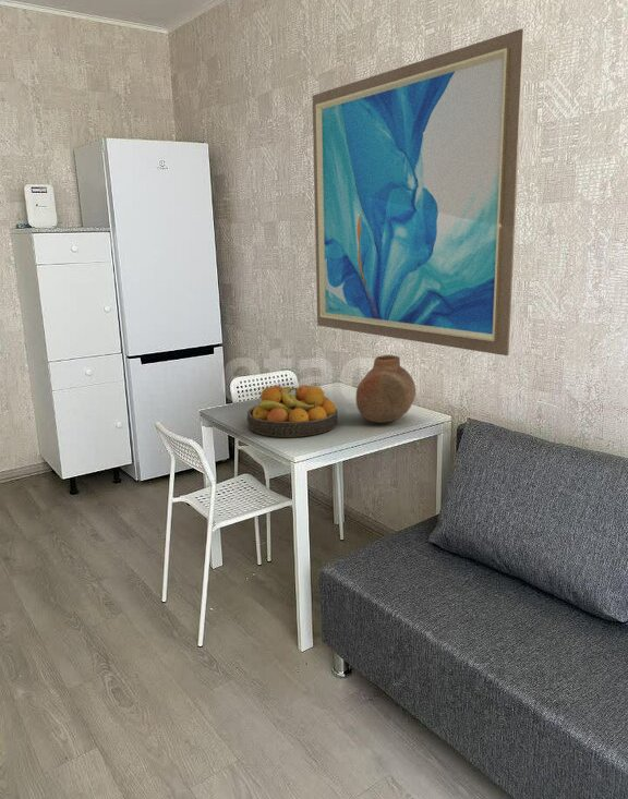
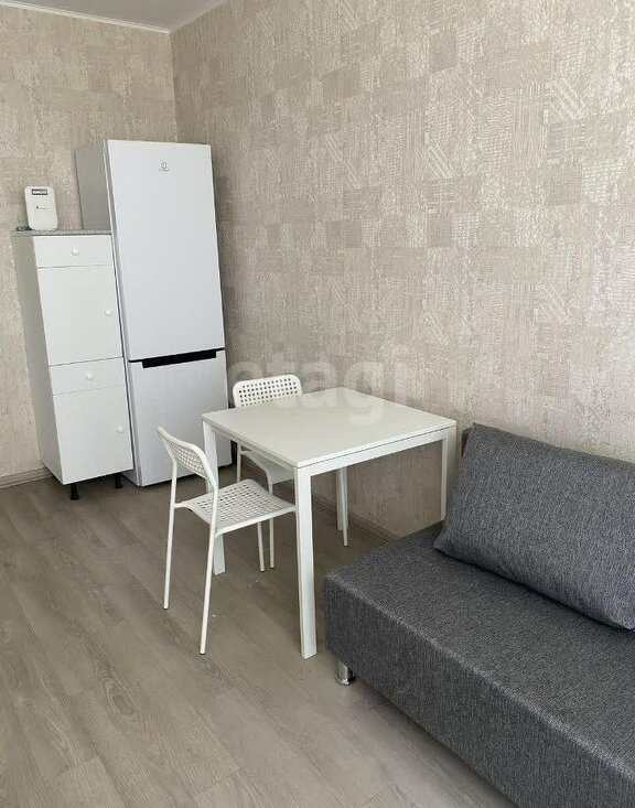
- vase [354,354,416,424]
- wall art [312,27,526,356]
- fruit bowl [246,384,339,438]
